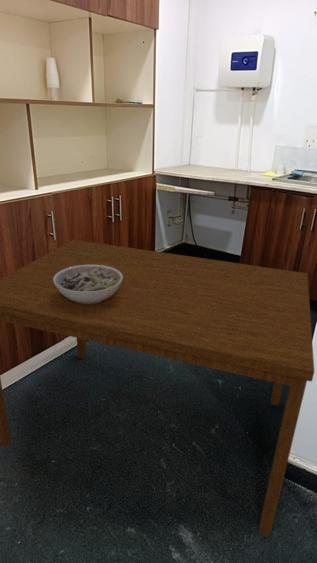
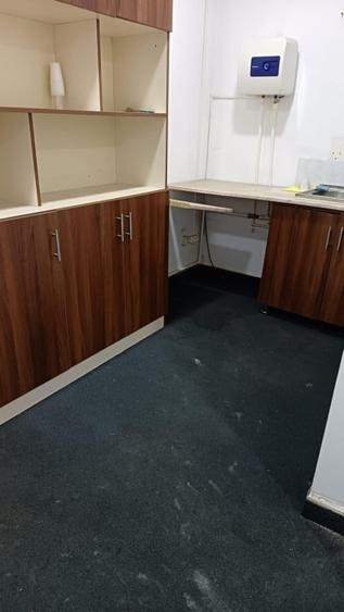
- dining table [0,239,315,537]
- bowl [53,265,123,304]
